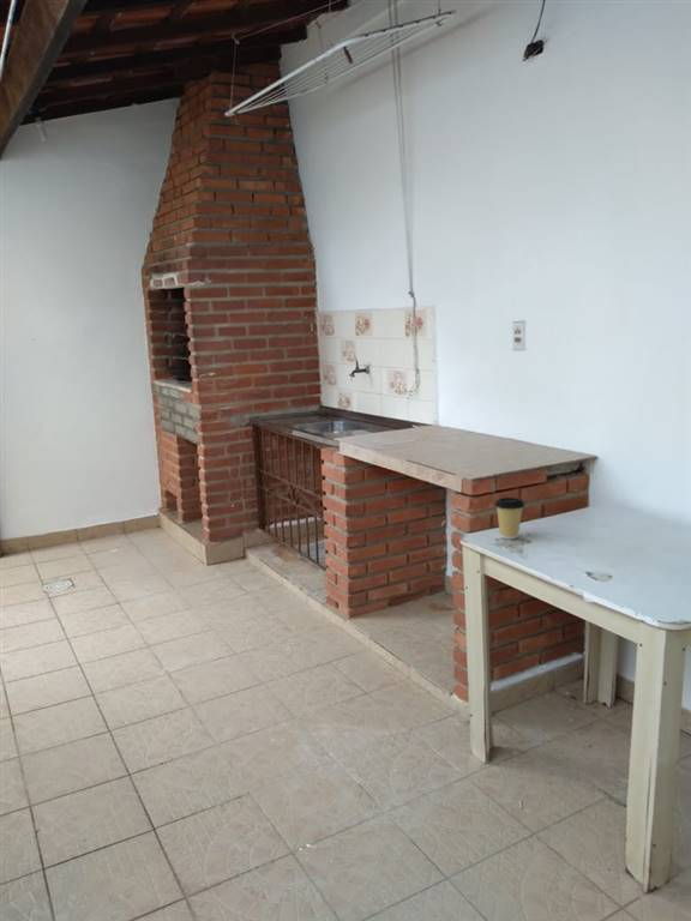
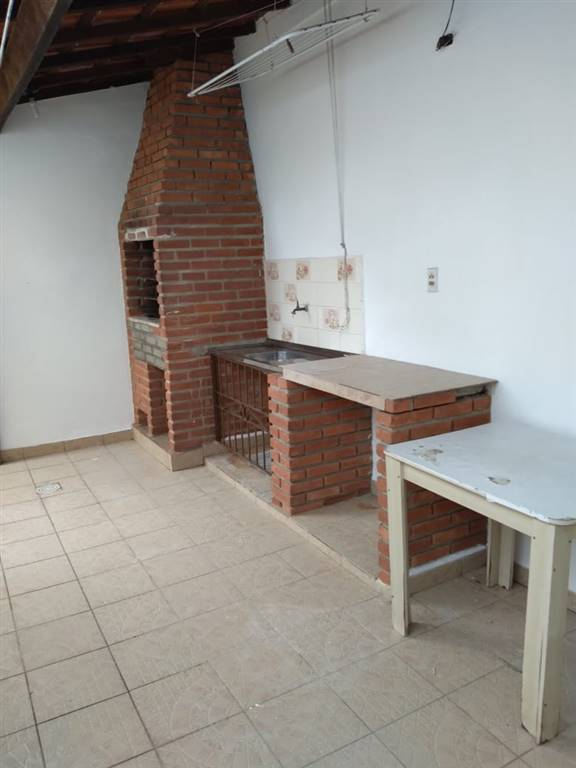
- coffee cup [493,496,527,541]
